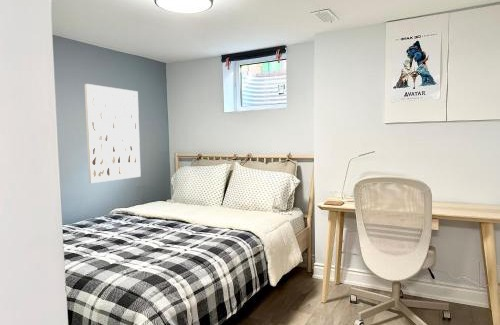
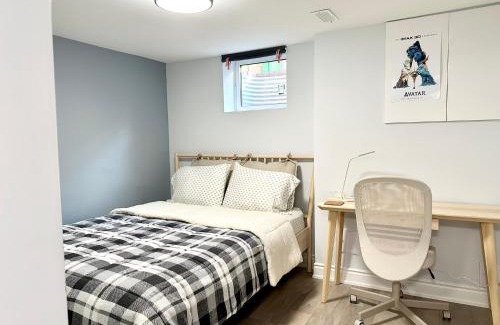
- wall art [84,83,142,184]
